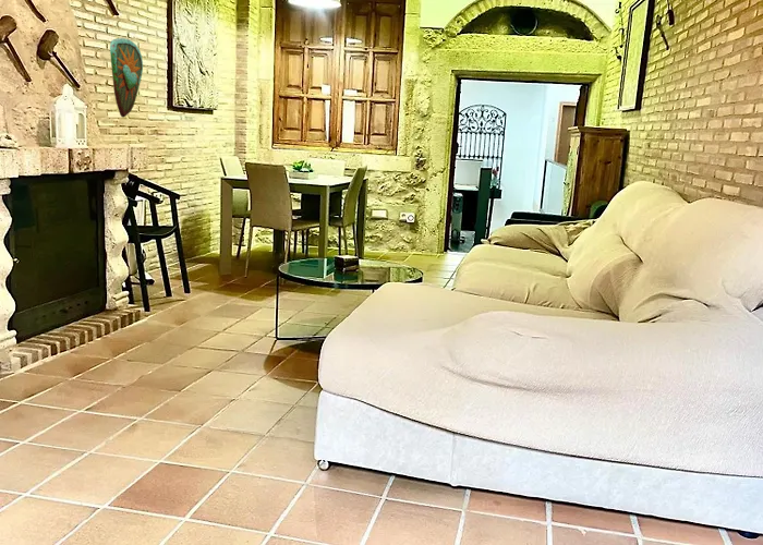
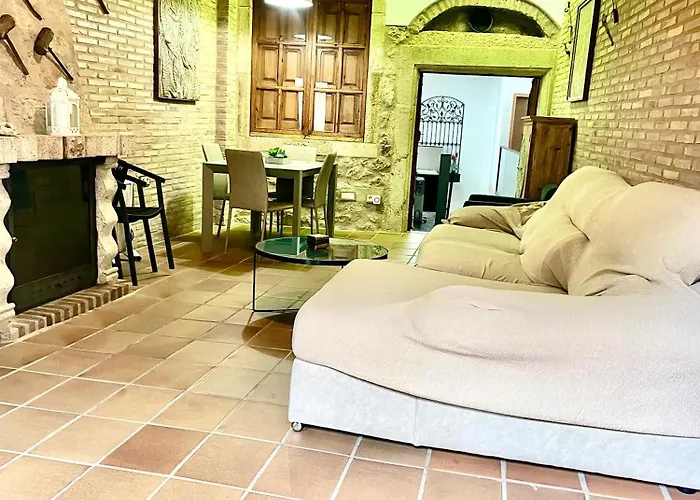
- decorative shield [109,37,144,119]
